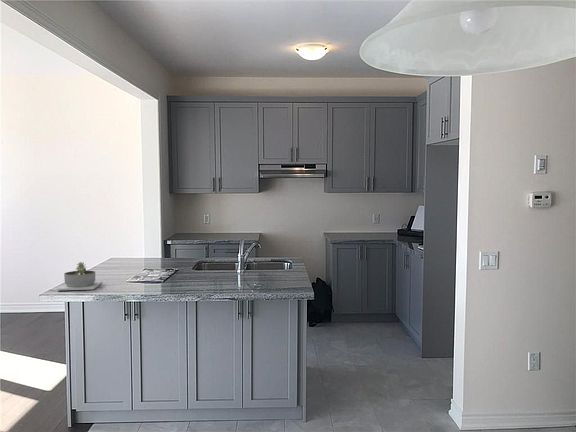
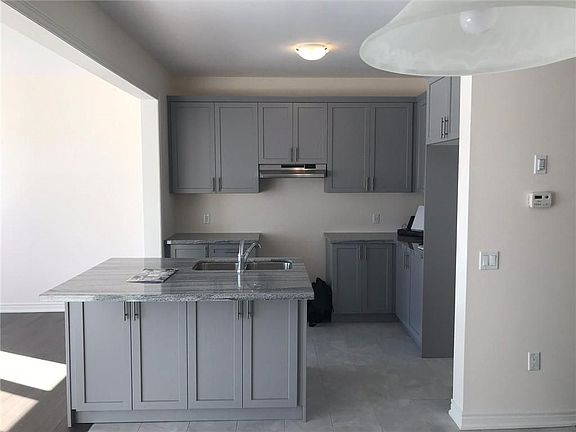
- succulent planter [56,261,103,291]
